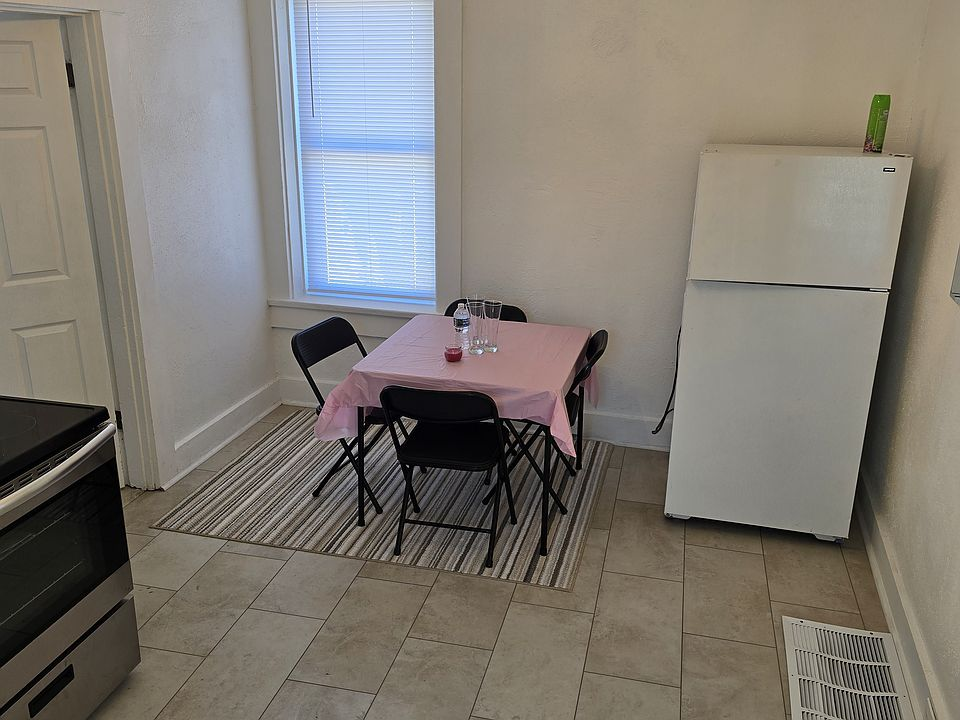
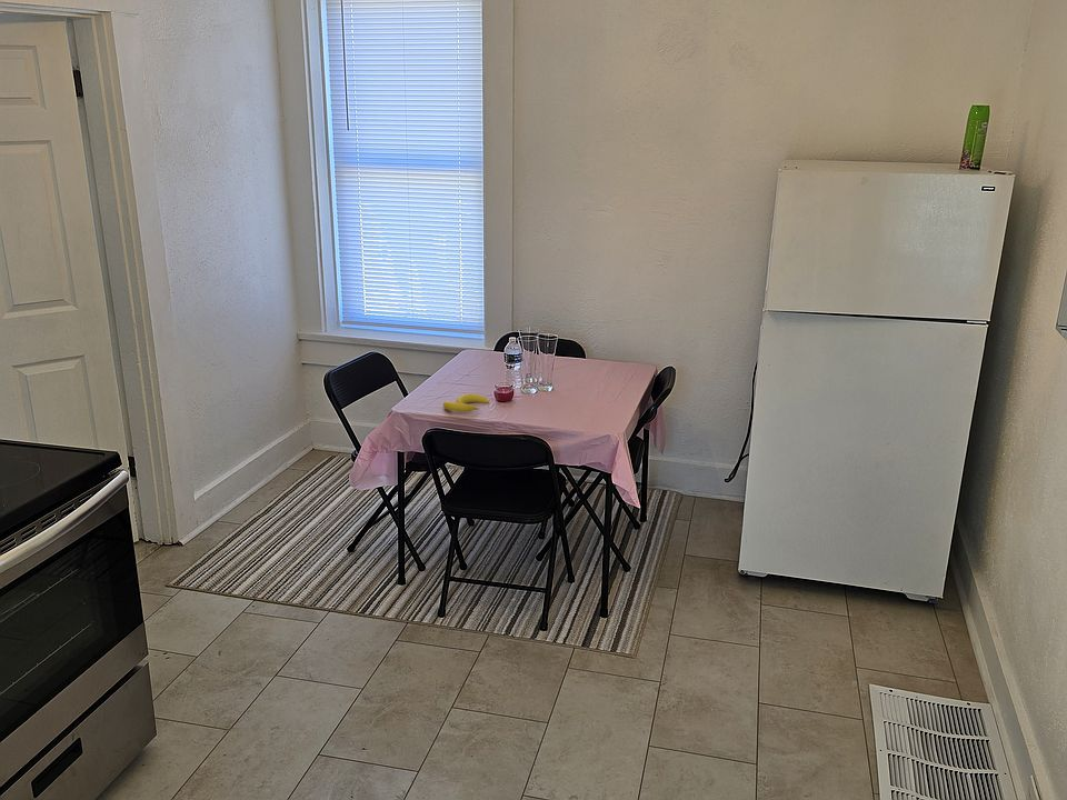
+ banana [442,393,490,413]
